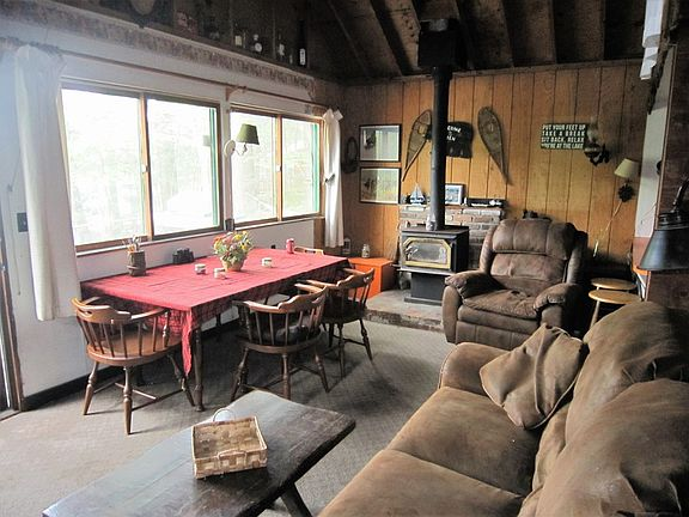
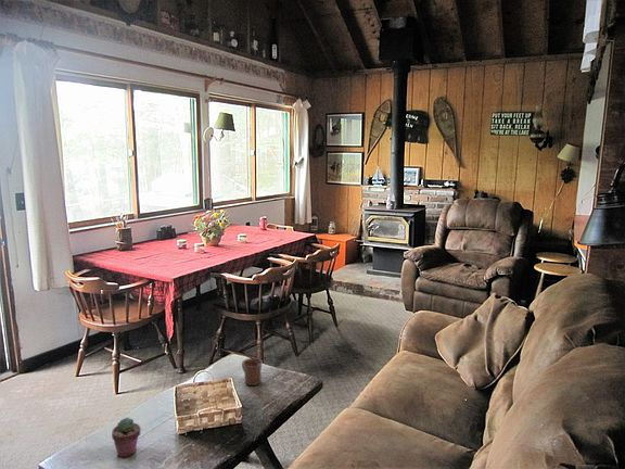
+ potted succulent [111,416,142,458]
+ mug [241,357,264,386]
